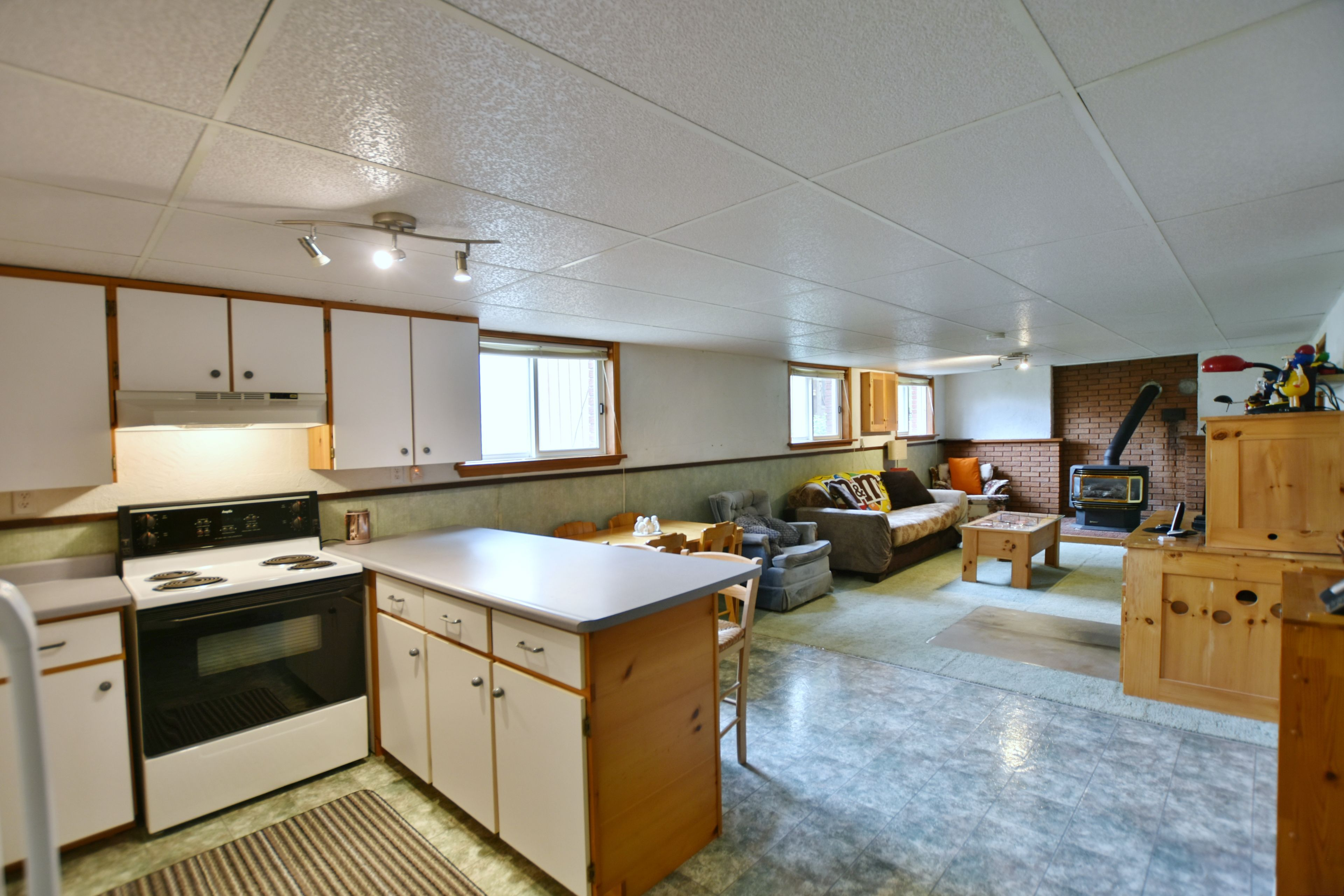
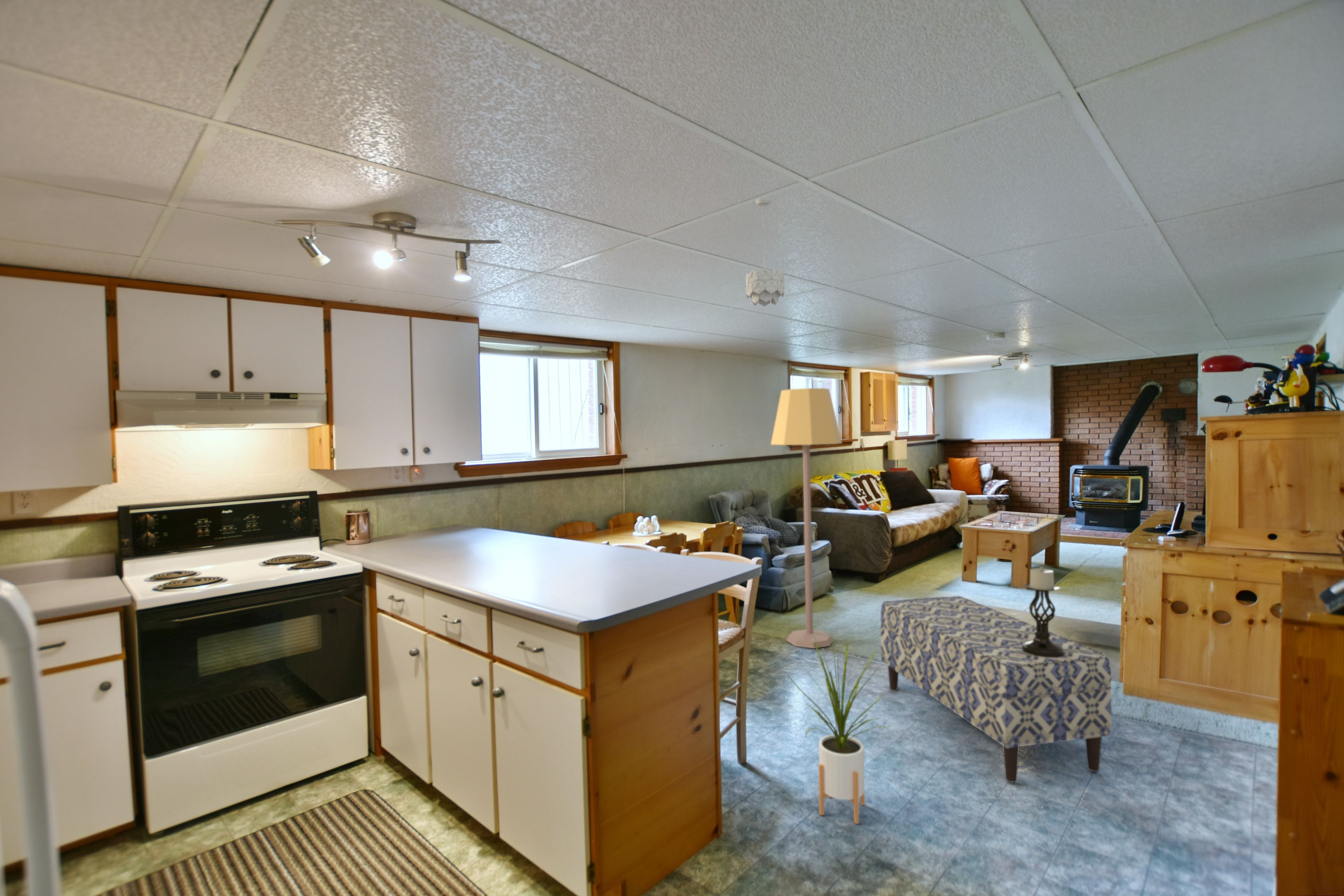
+ pendant light [745,197,785,307]
+ house plant [787,633,891,824]
+ lamp [770,388,842,649]
+ bench [880,596,1112,783]
+ candle holder [1022,566,1064,658]
